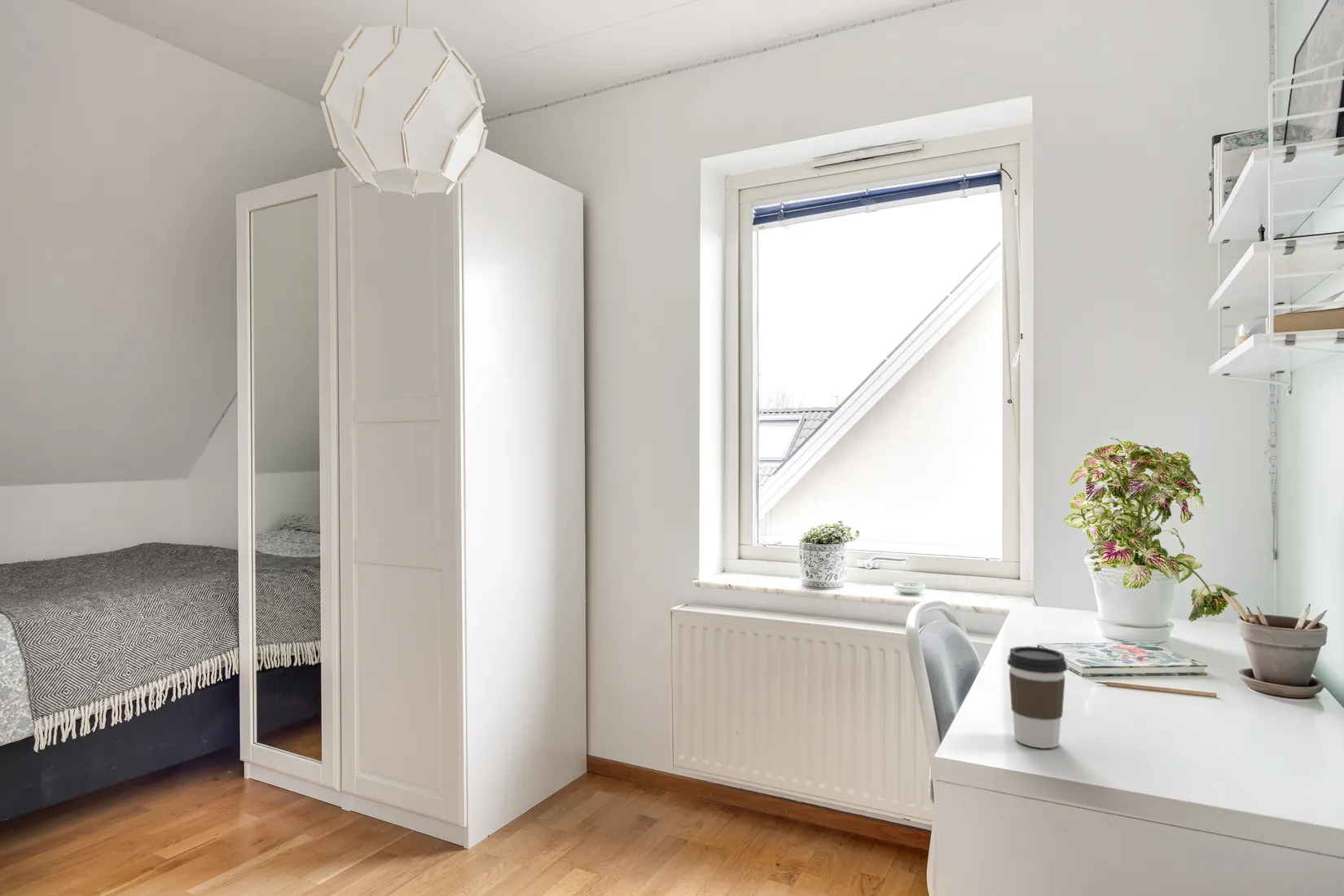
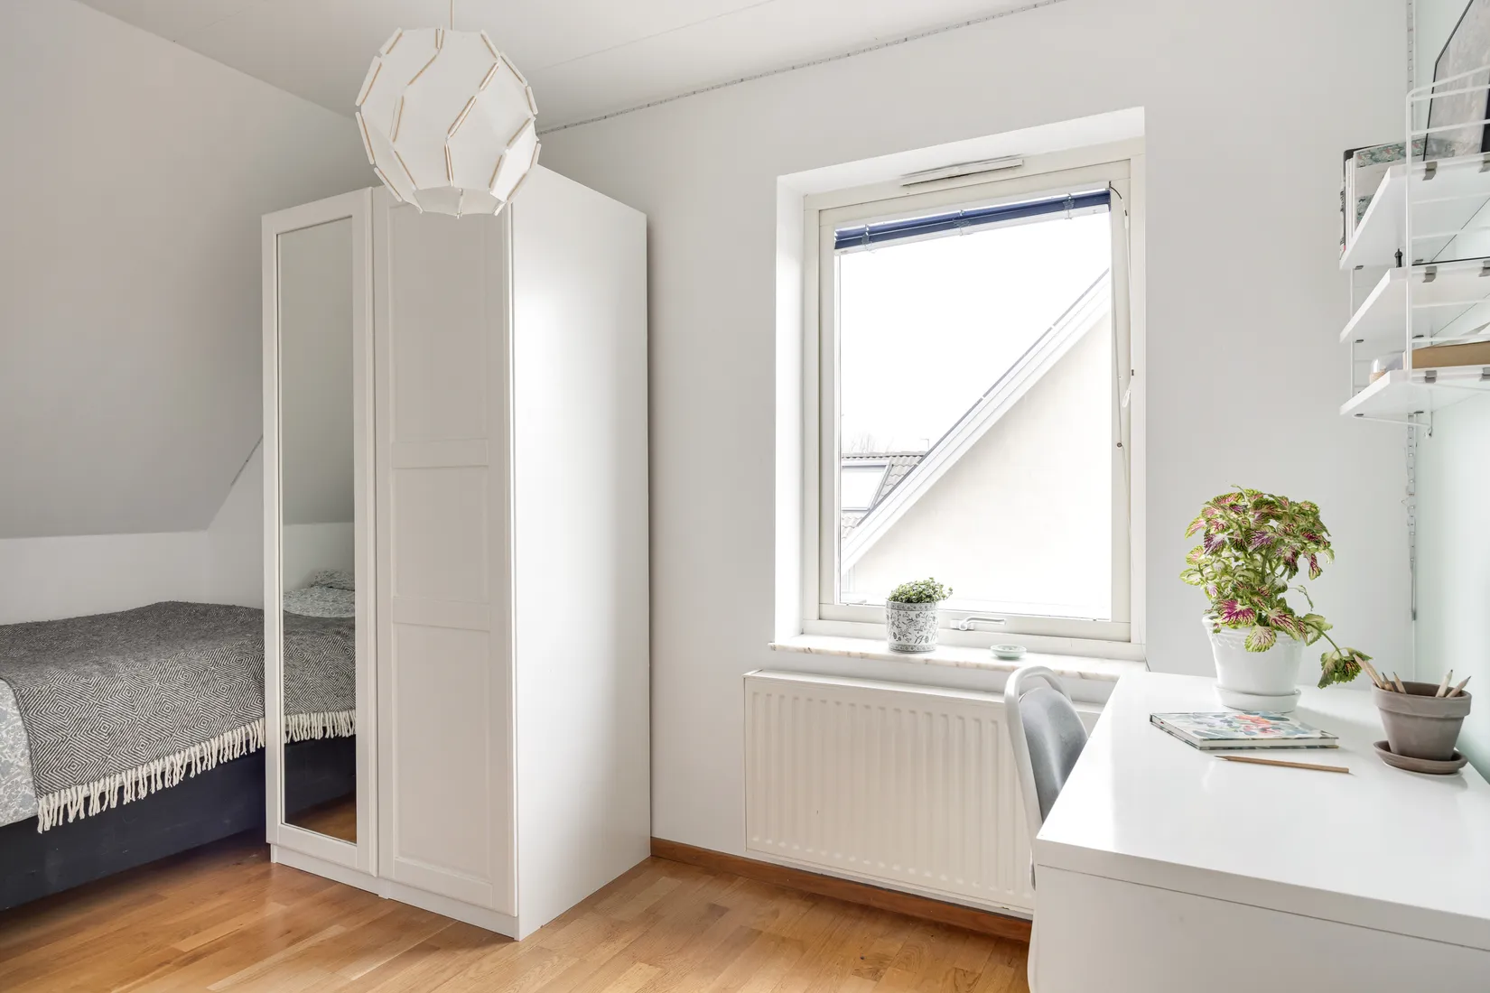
- coffee cup [1007,645,1068,749]
